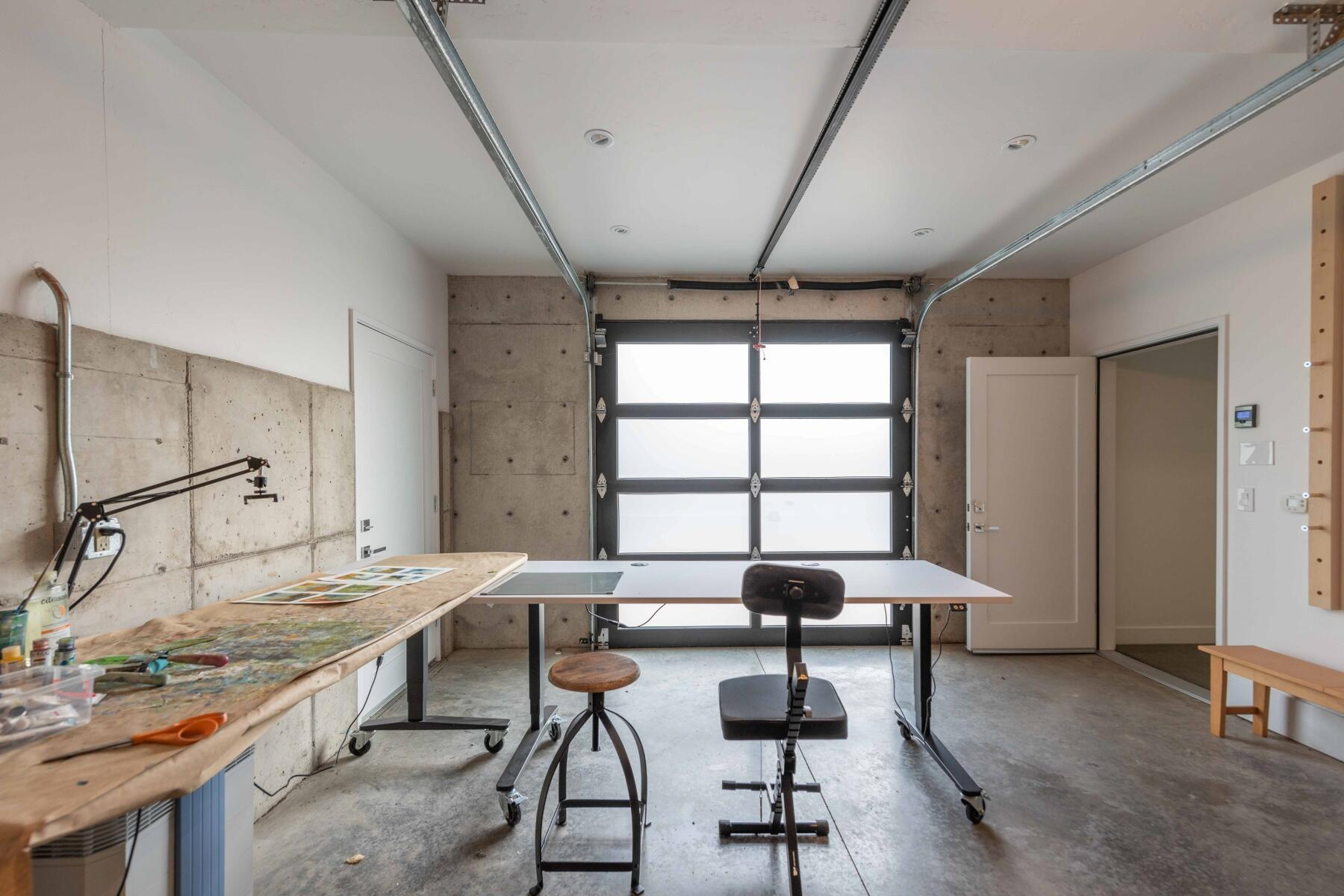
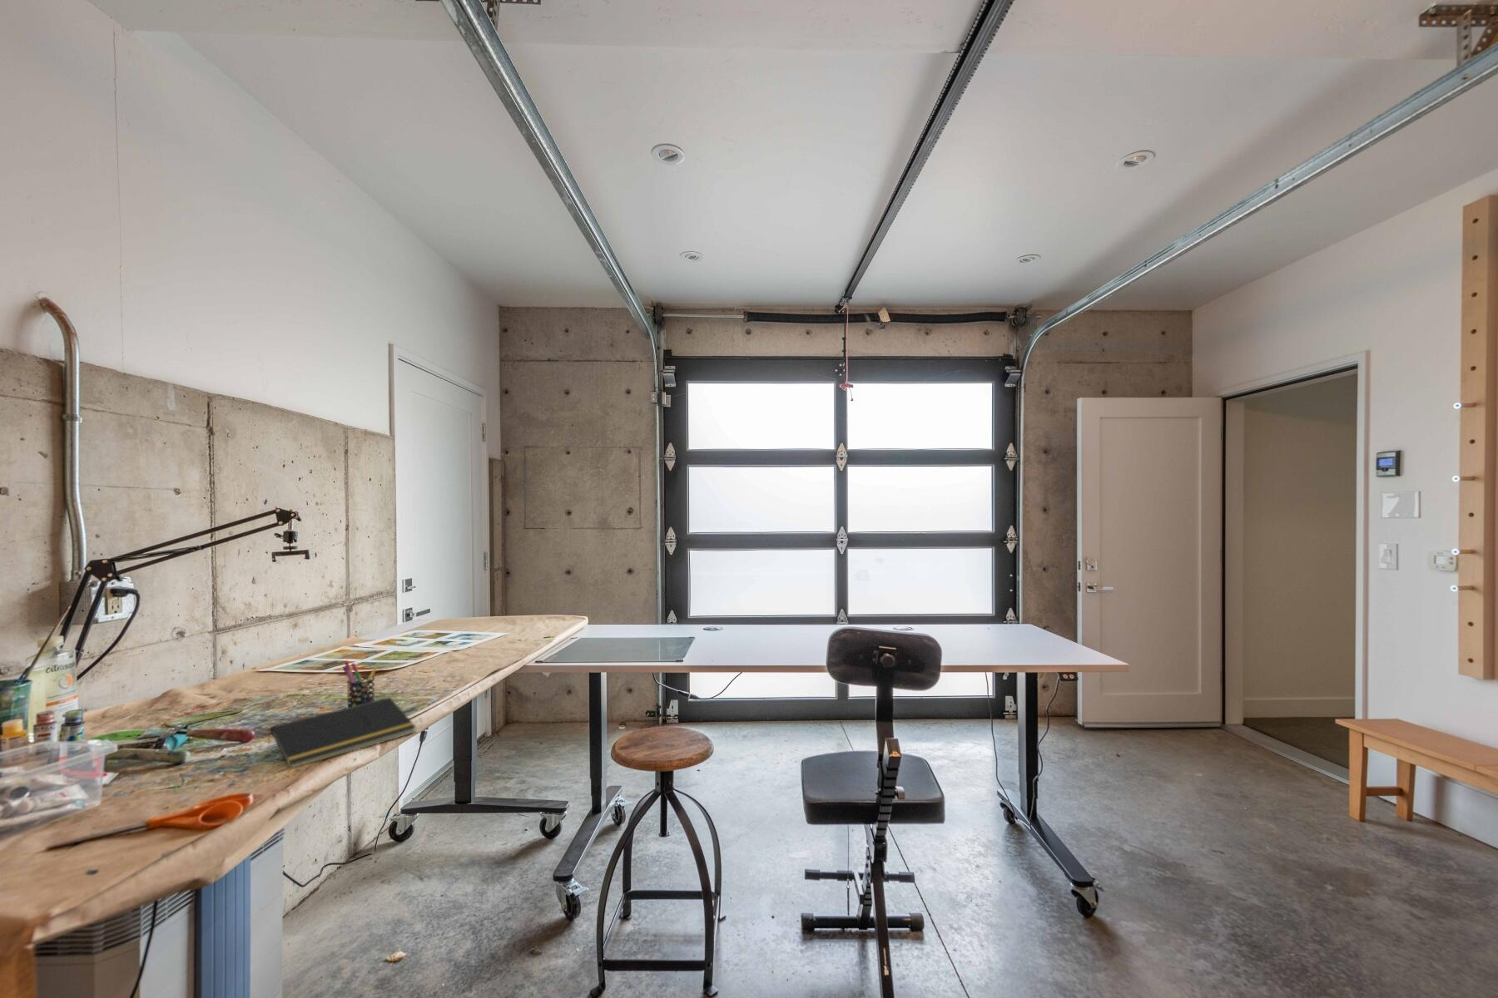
+ notepad [266,696,417,769]
+ pen holder [341,659,380,707]
